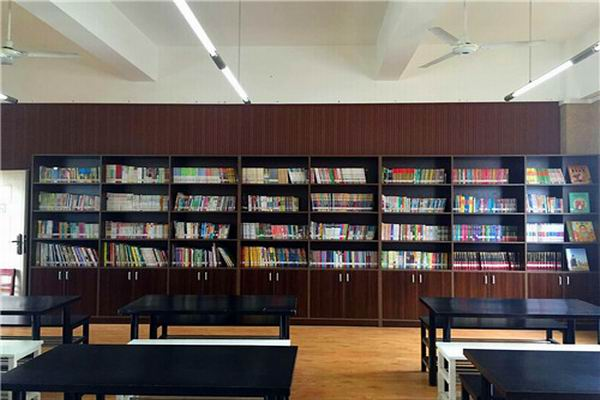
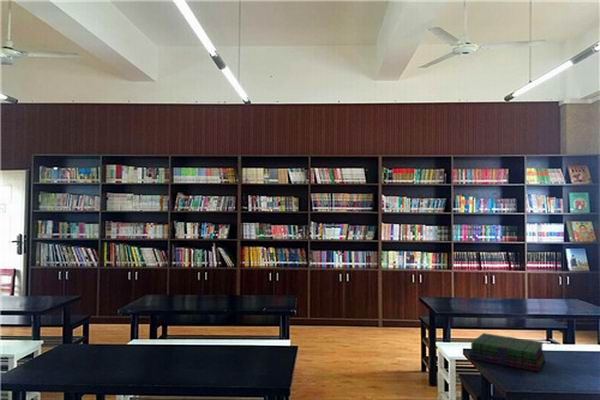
+ stack of books [468,332,546,373]
